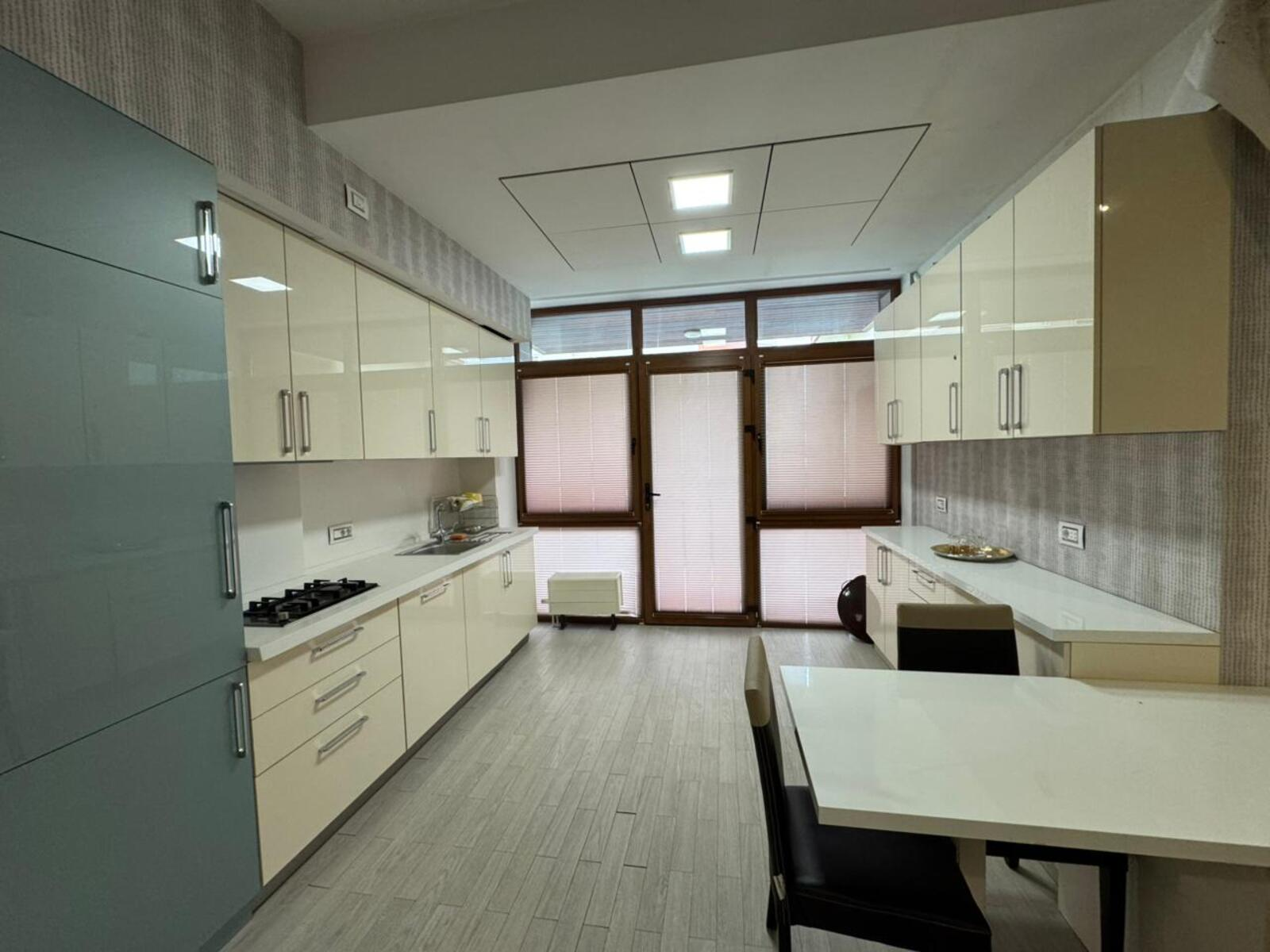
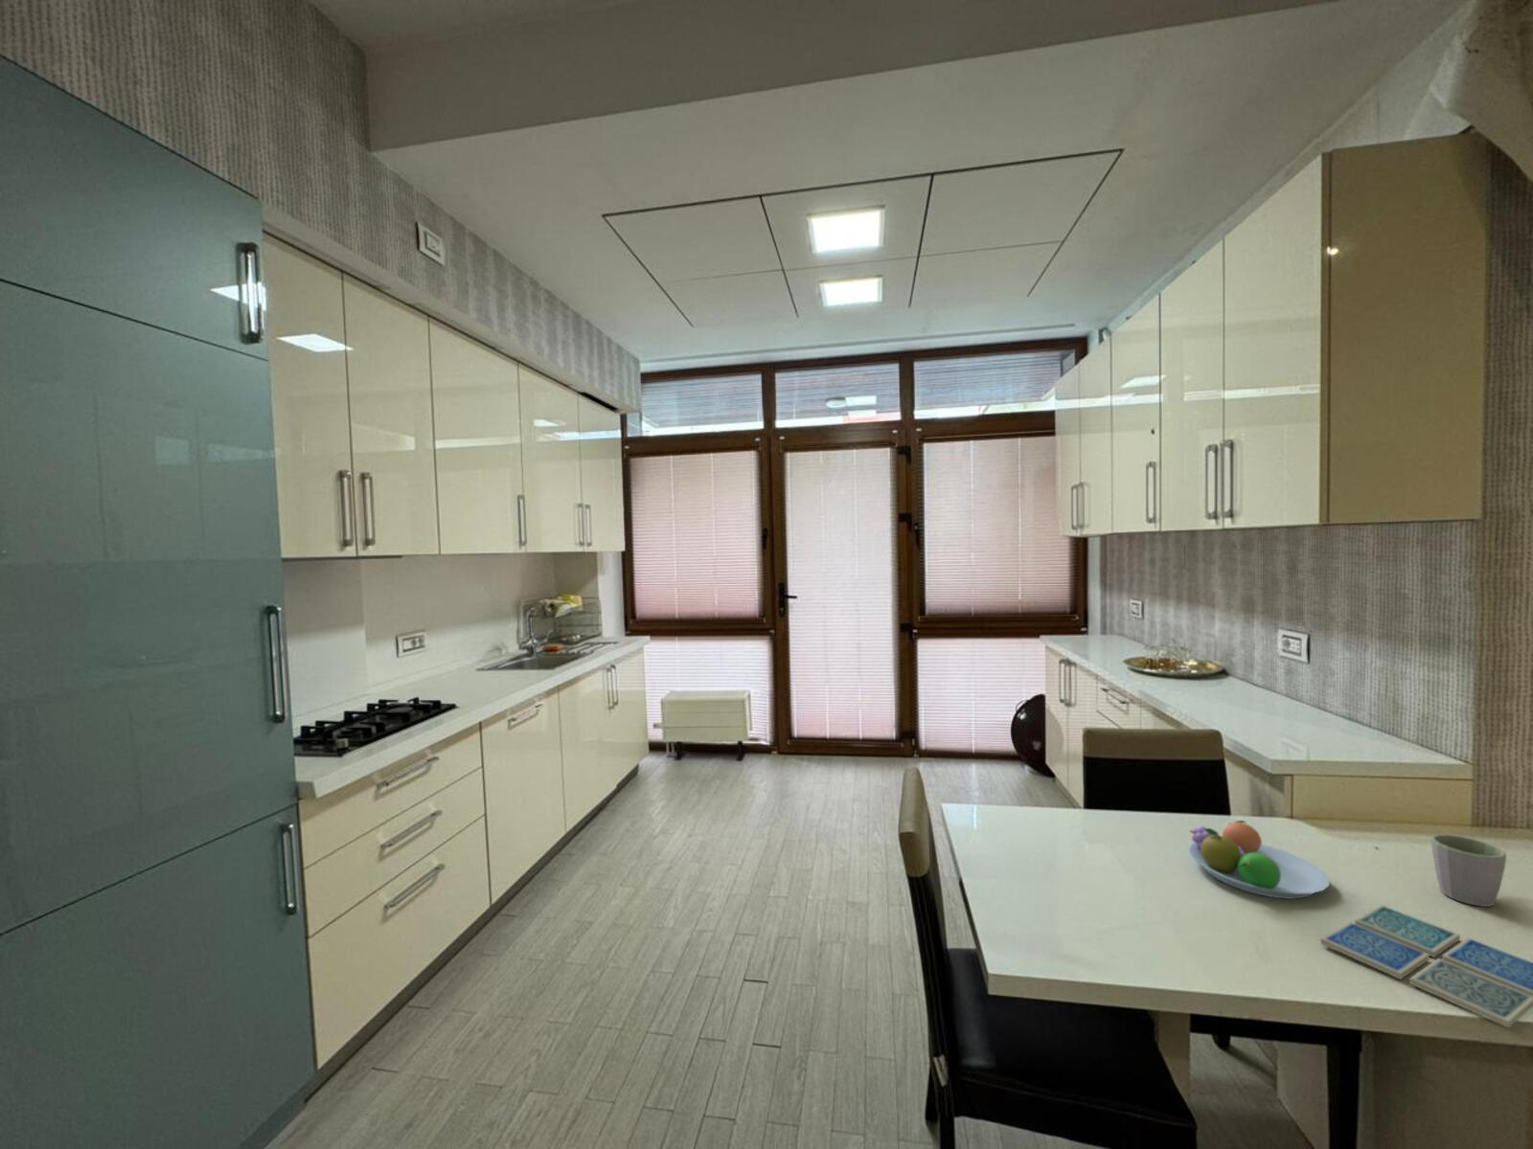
+ drink coaster [1319,904,1533,1030]
+ fruit bowl [1188,820,1330,900]
+ mug [1430,833,1508,908]
